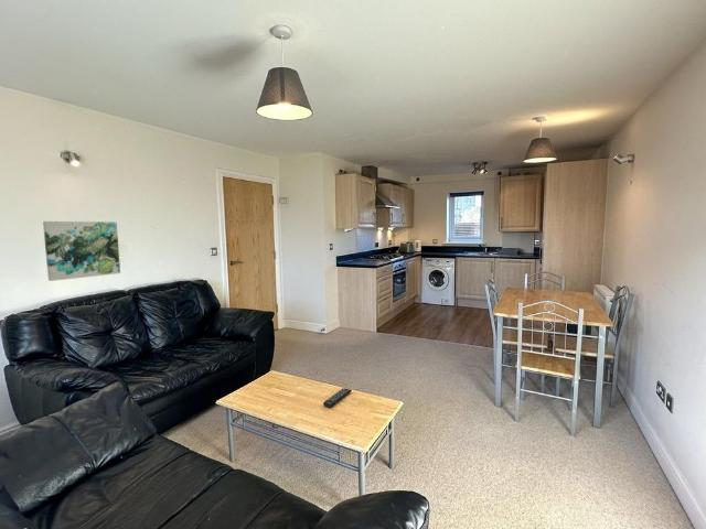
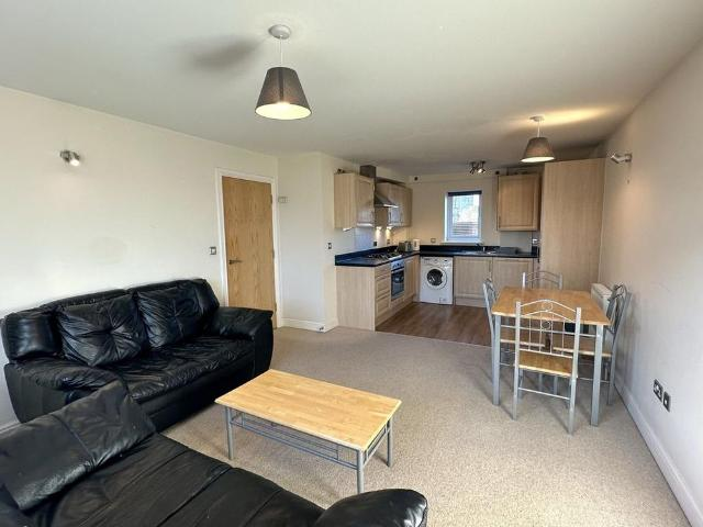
- wall art [42,220,121,282]
- remote control [322,387,353,409]
